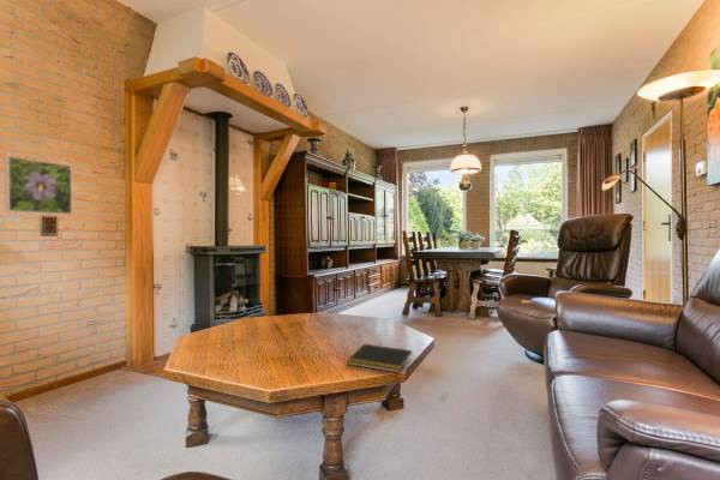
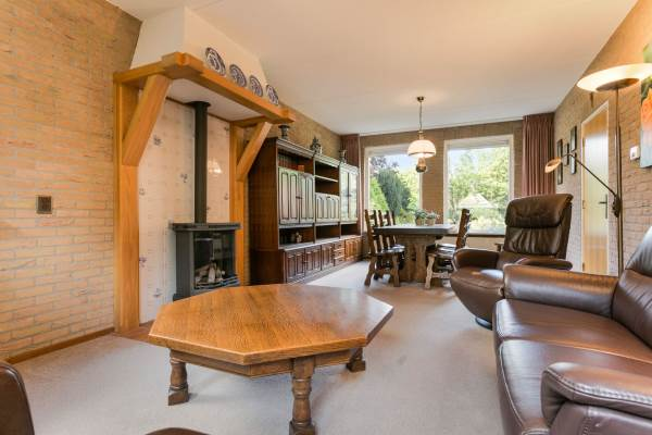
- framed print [4,155,73,216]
- notepad [346,343,413,374]
